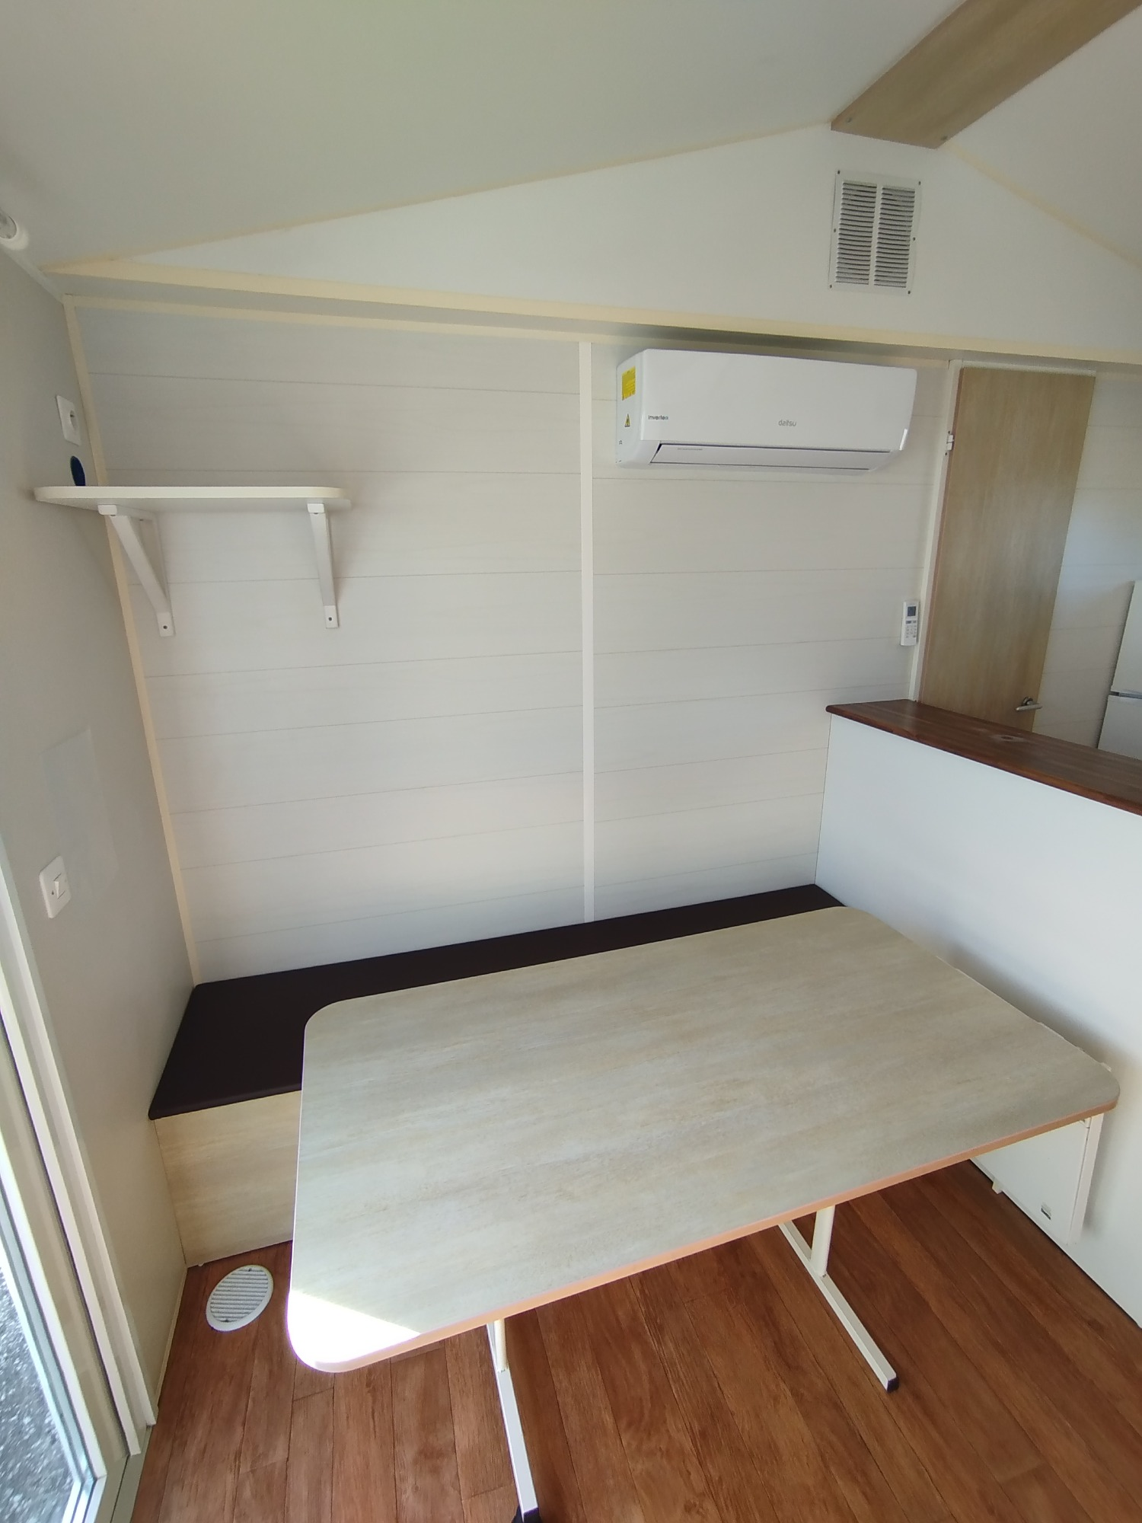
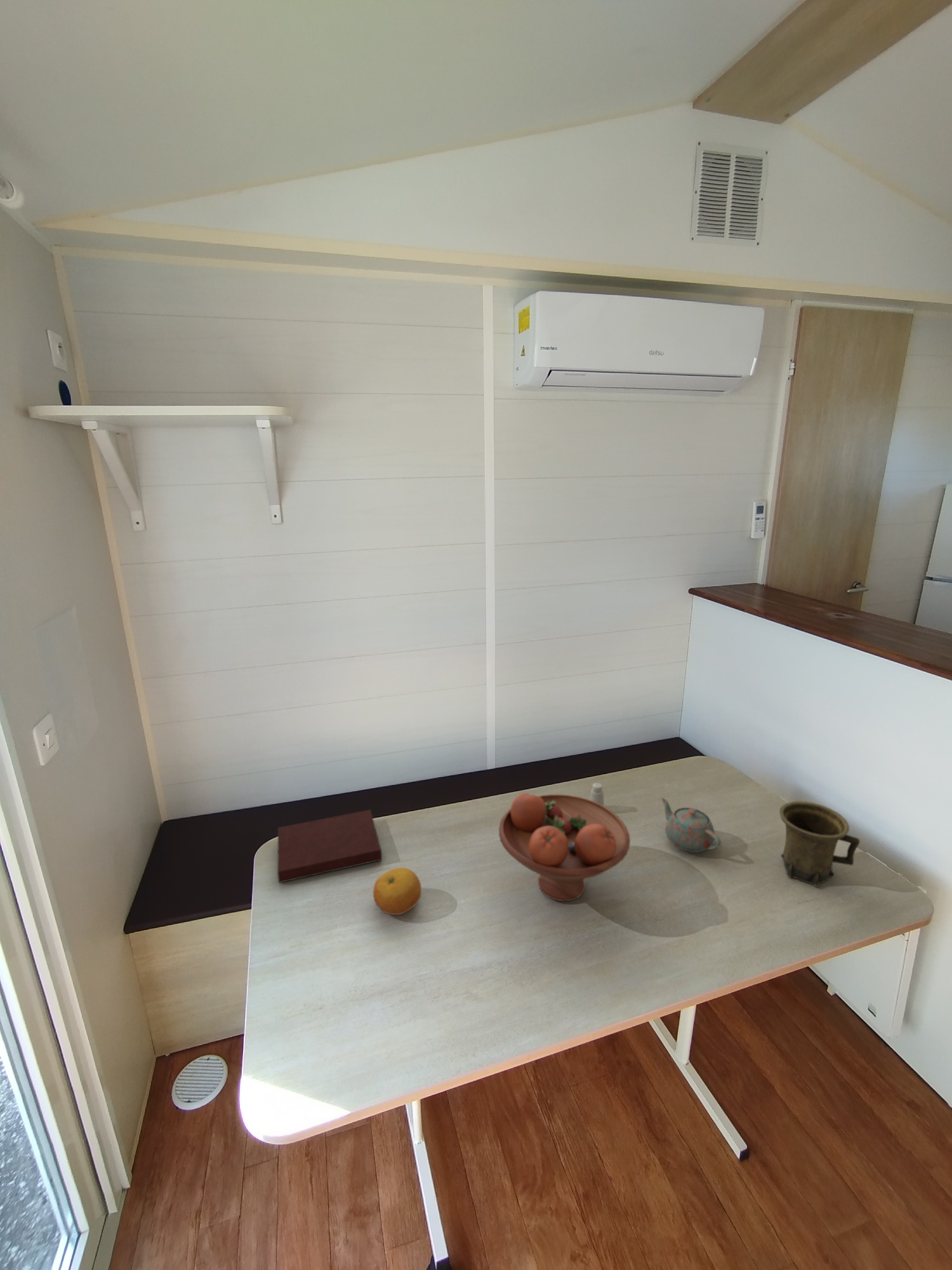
+ mug [779,801,861,888]
+ teapot [661,797,722,853]
+ notebook [277,809,383,883]
+ fruit [373,867,422,916]
+ fruit bowl [498,792,631,902]
+ saltshaker [589,782,605,806]
